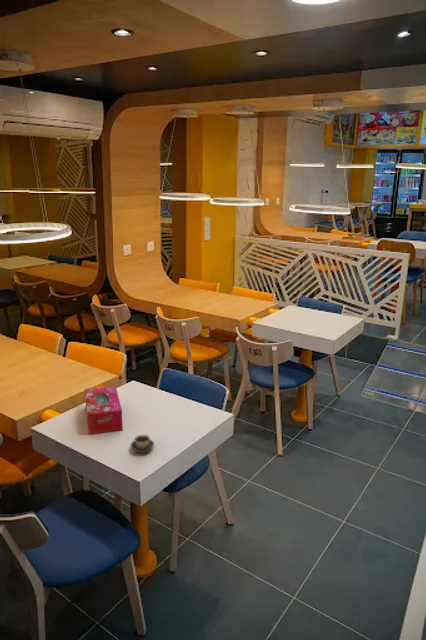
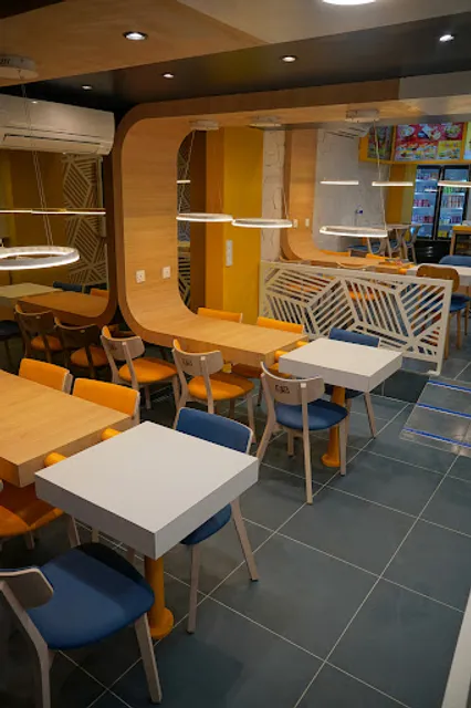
- cup [130,434,155,454]
- tissue box [84,385,124,435]
